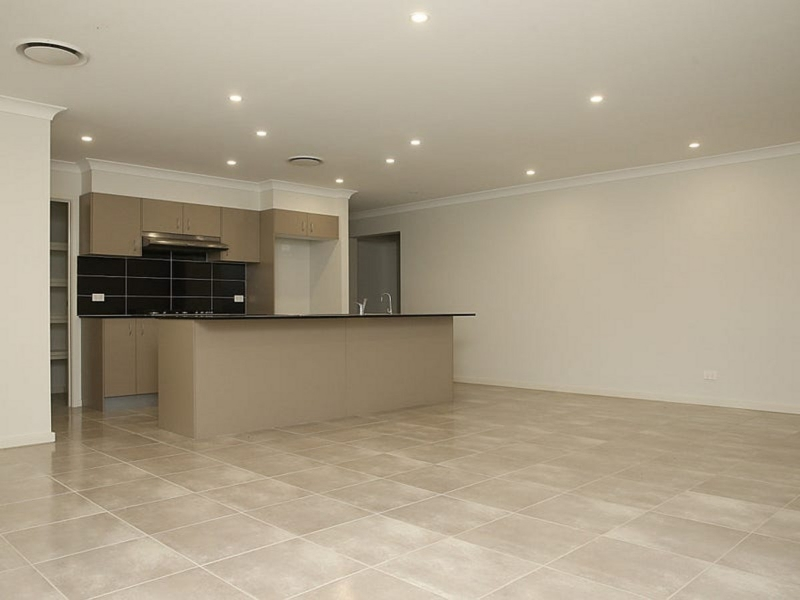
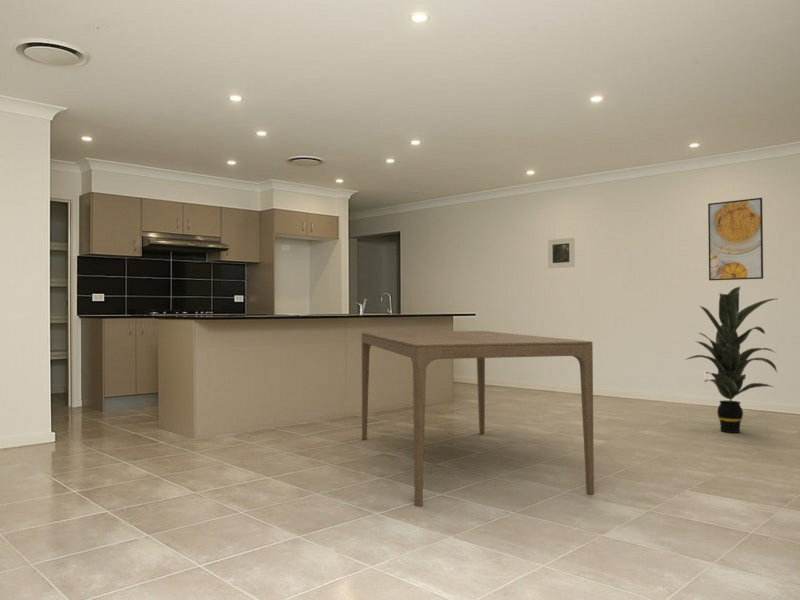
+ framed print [707,197,764,281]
+ dining table [361,330,595,508]
+ indoor plant [684,286,778,434]
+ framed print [547,237,576,269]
